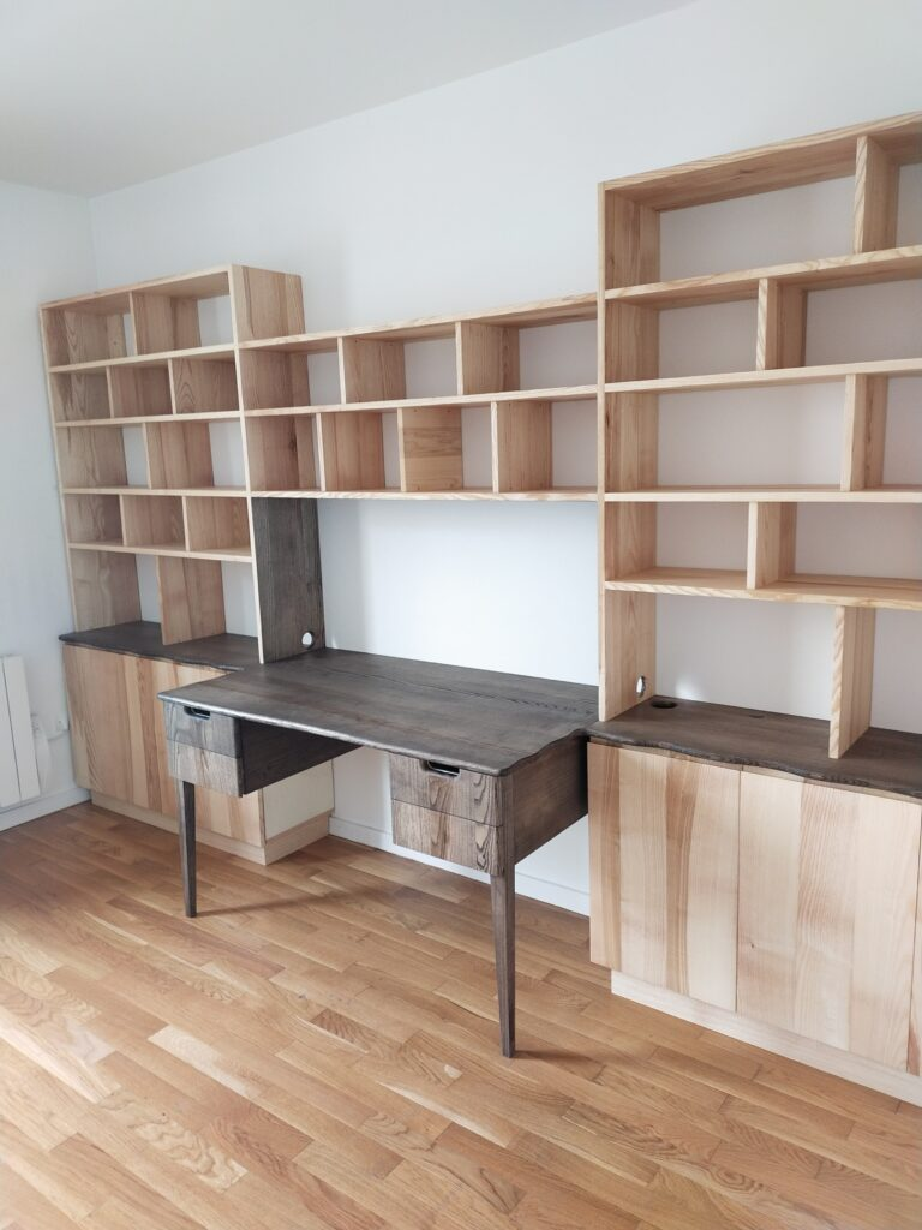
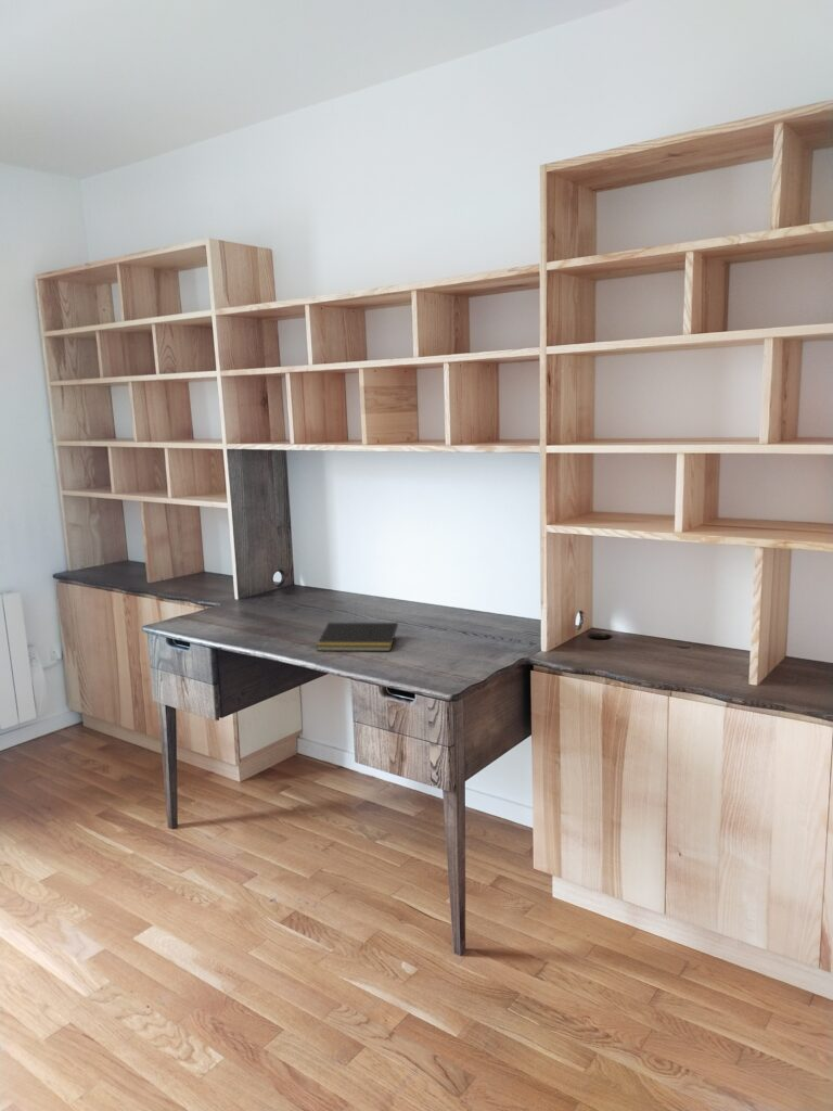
+ notepad [316,622,399,652]
